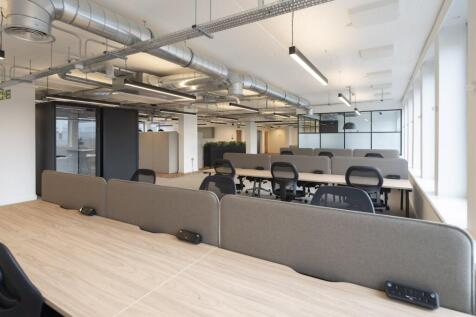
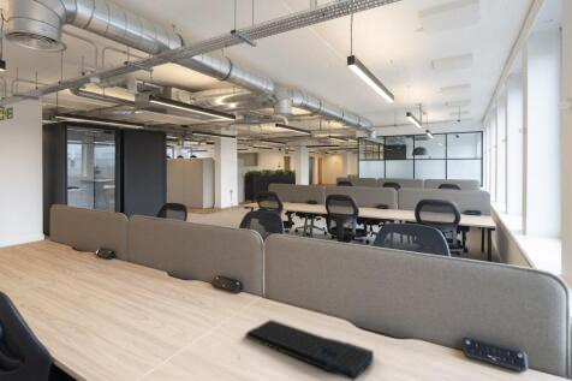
+ keyboard [244,319,375,381]
